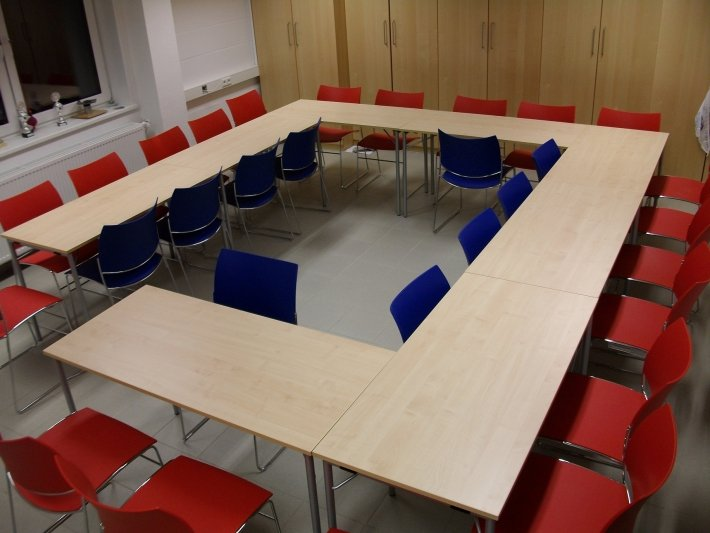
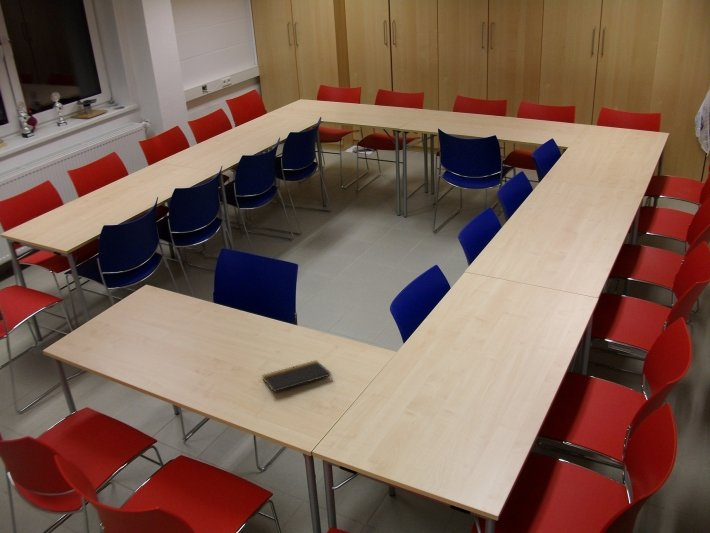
+ notepad [261,359,334,393]
